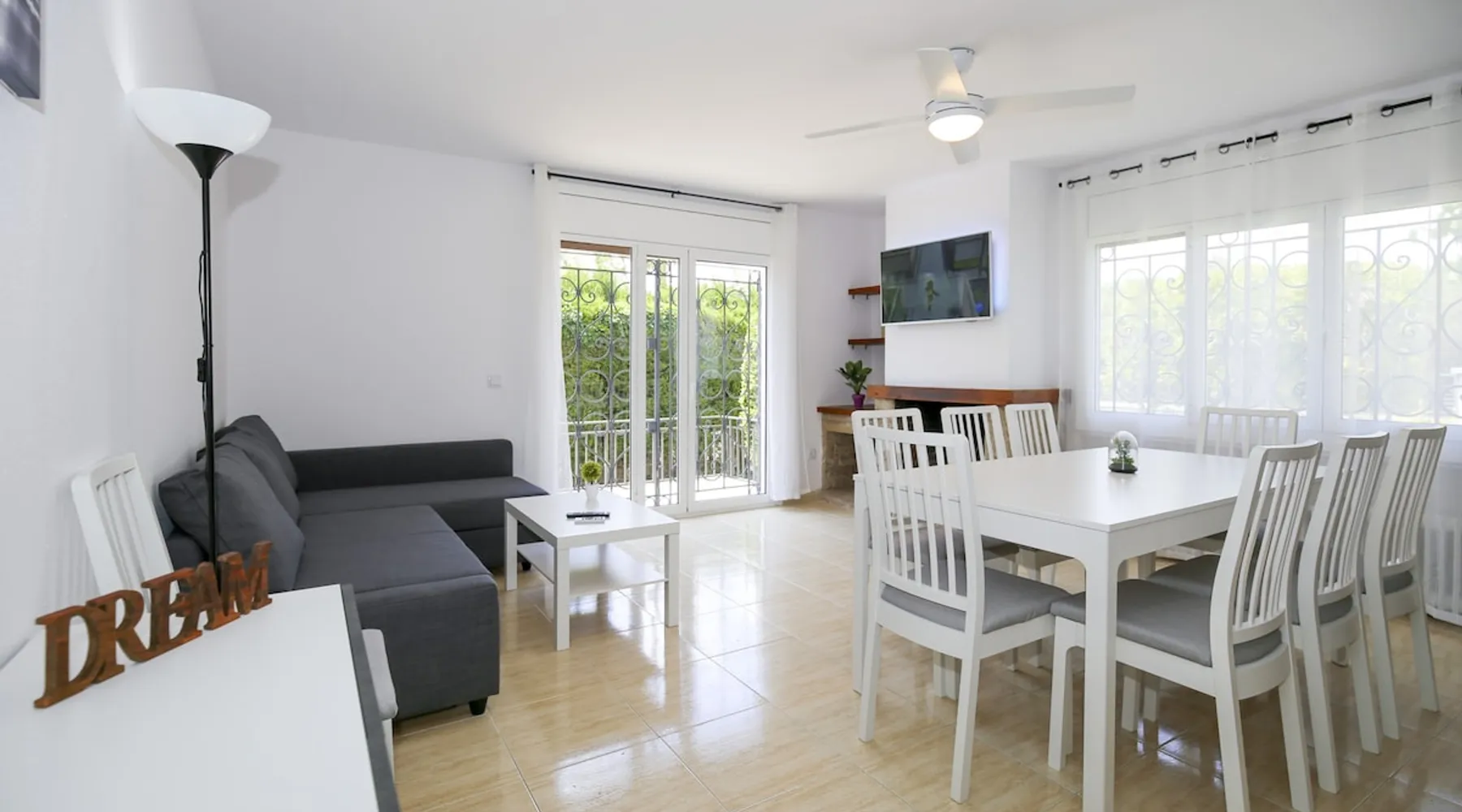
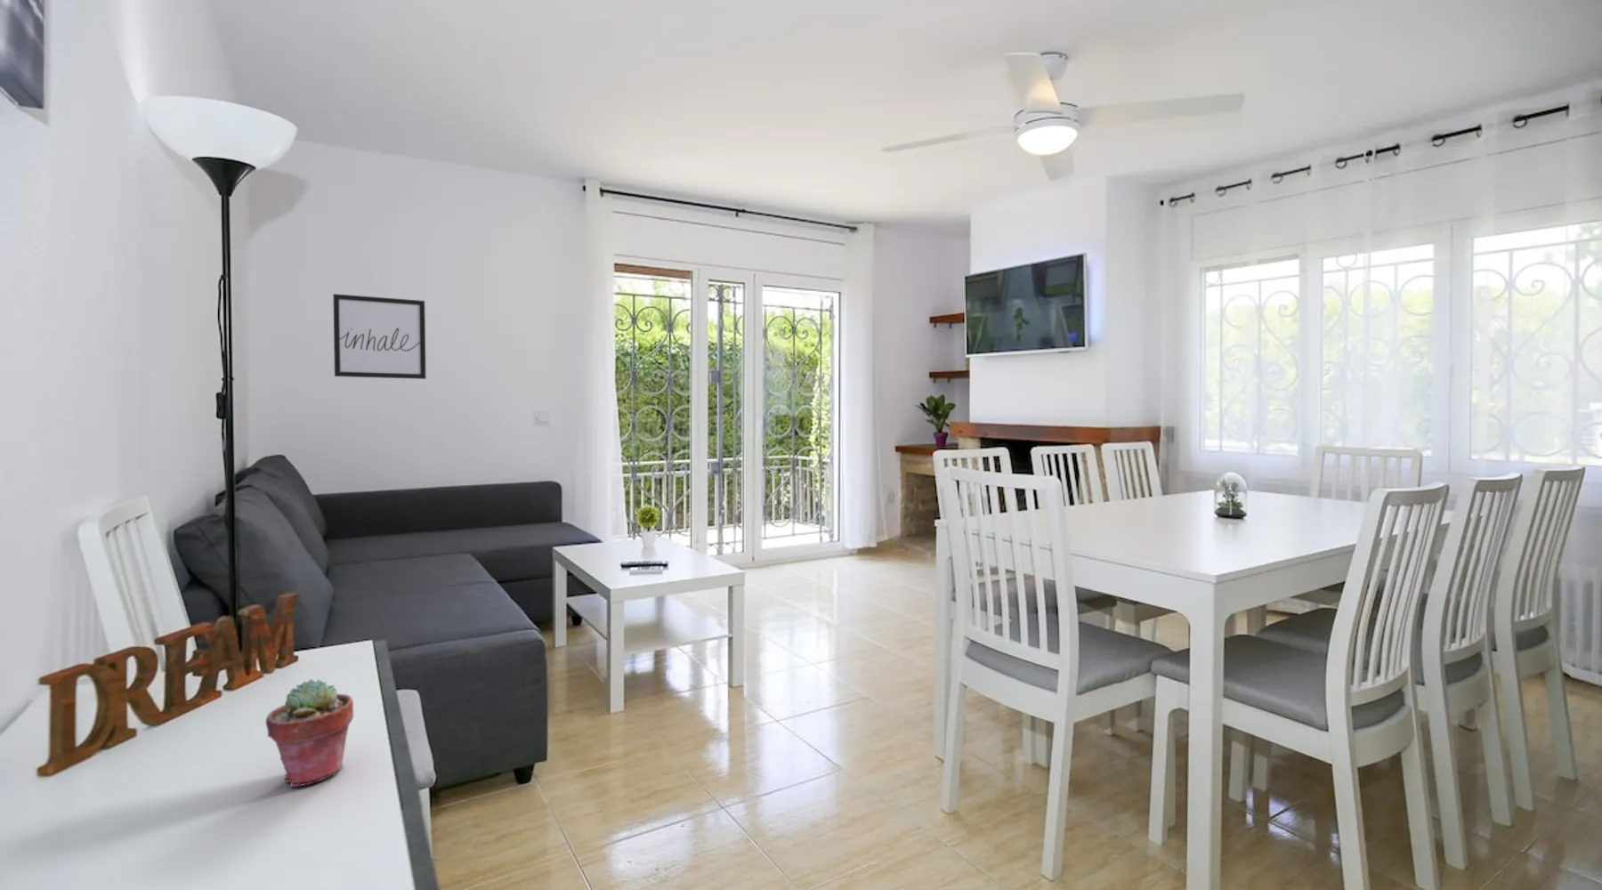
+ wall art [332,293,427,380]
+ potted succulent [265,678,354,788]
